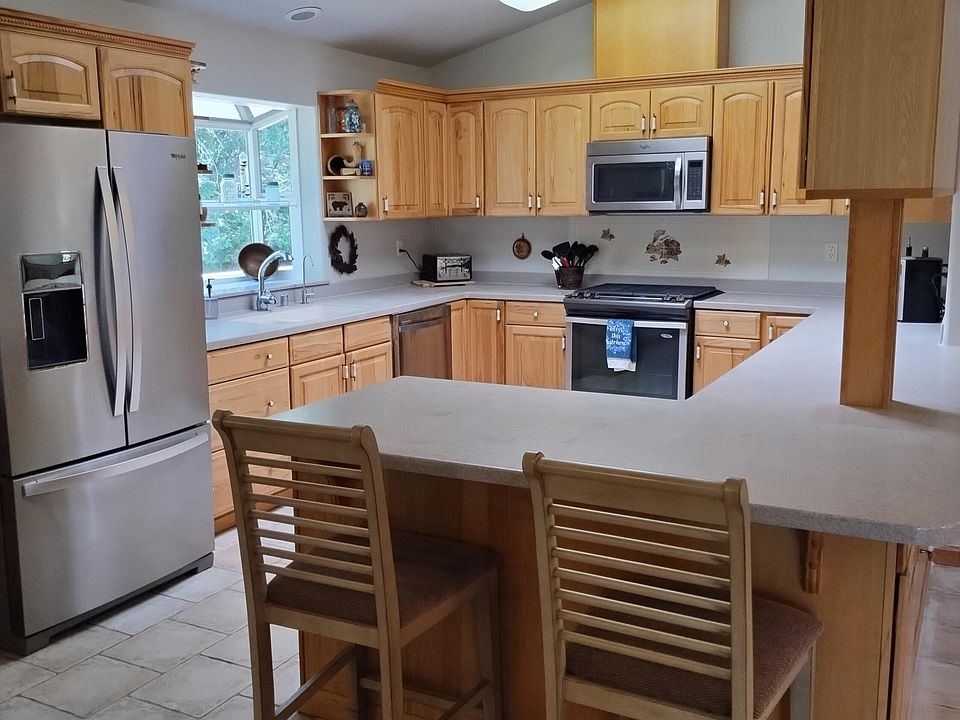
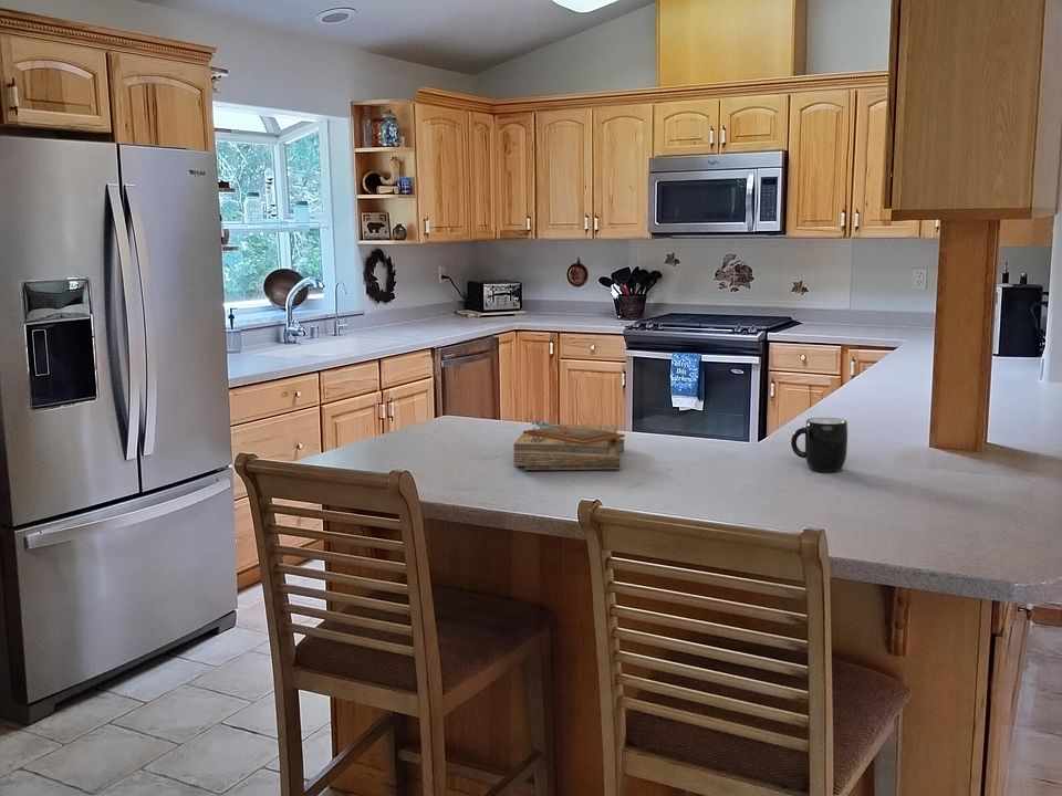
+ mug [790,417,848,473]
+ clipboard [513,419,626,471]
